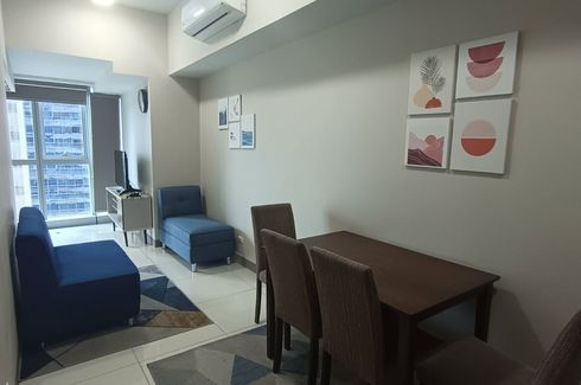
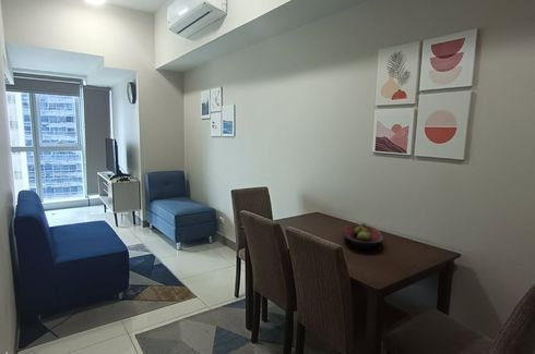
+ fruit bowl [343,222,384,251]
